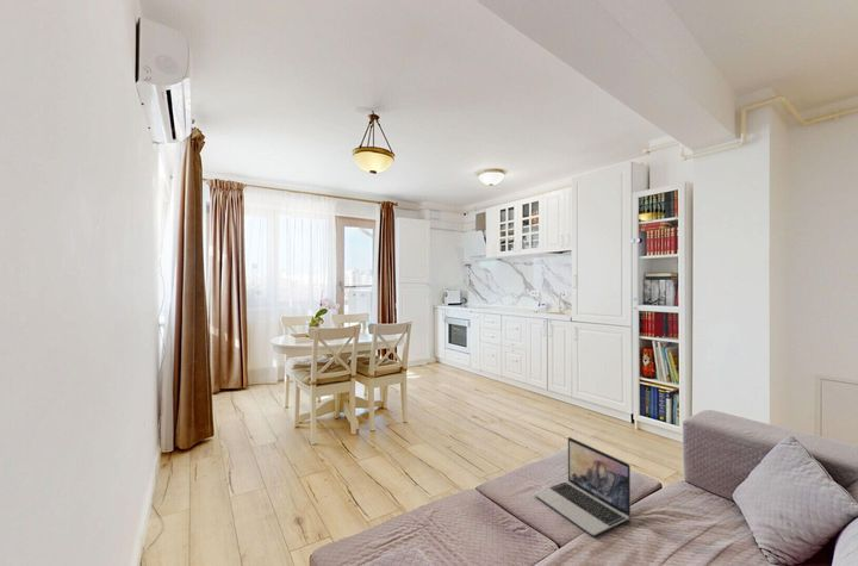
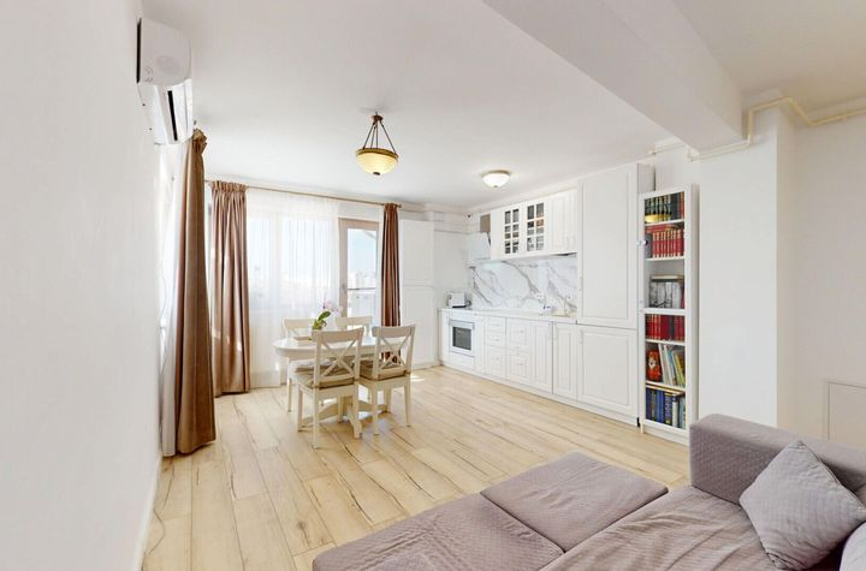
- laptop [534,436,632,536]
